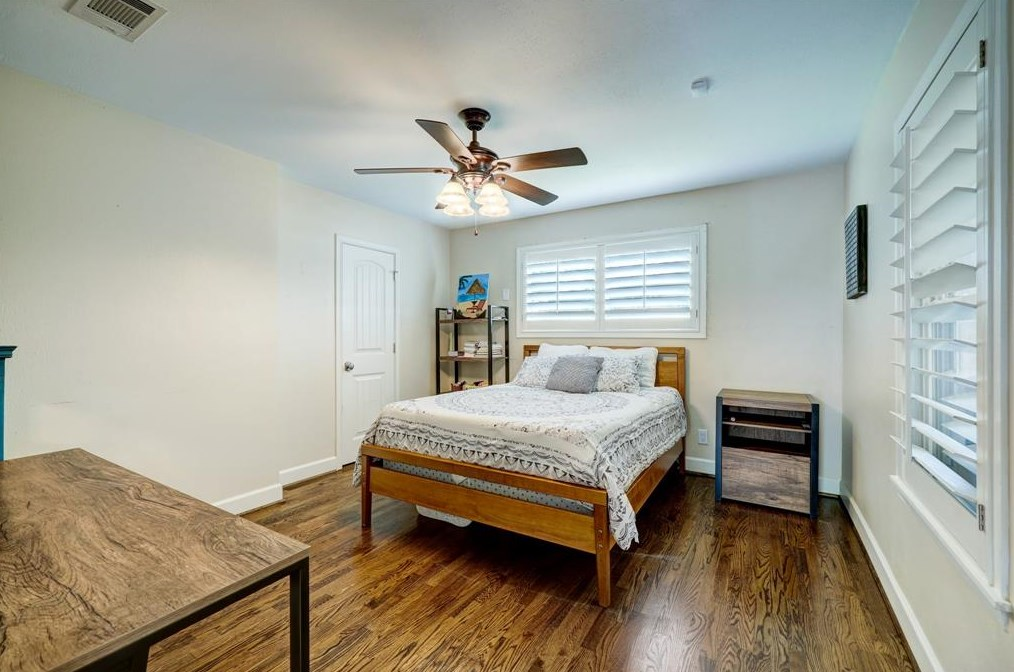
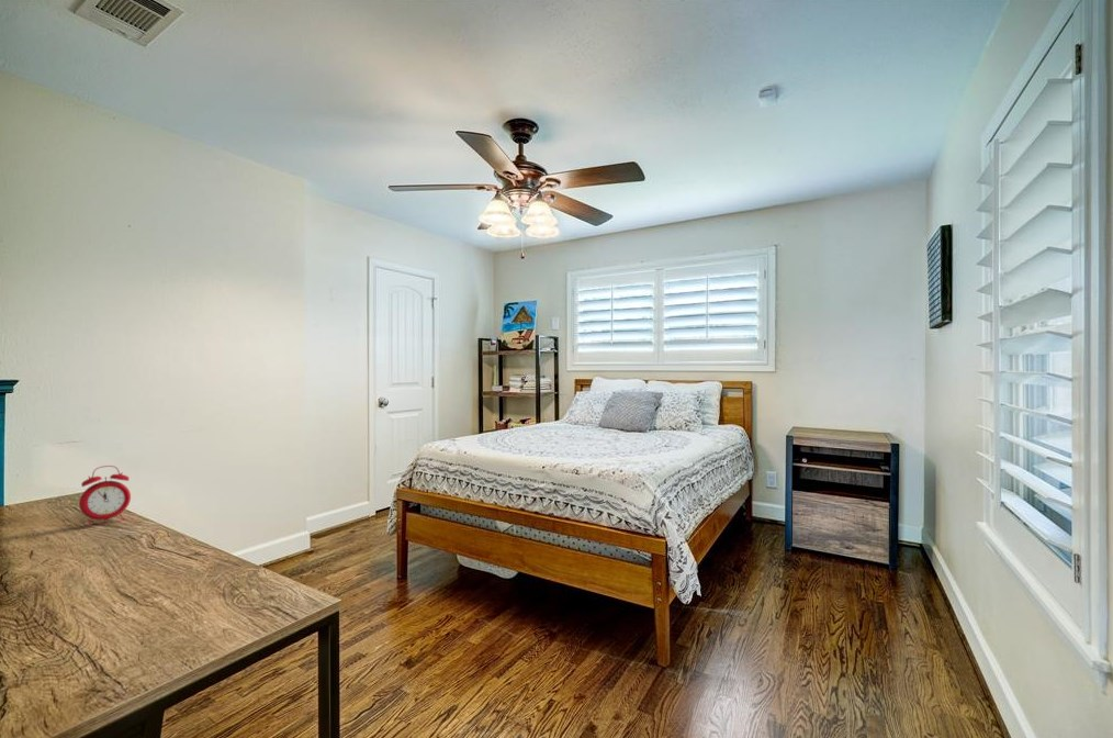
+ alarm clock [78,465,132,527]
